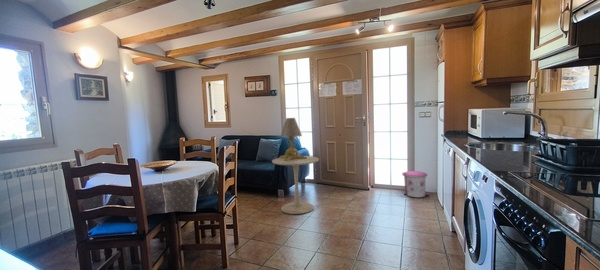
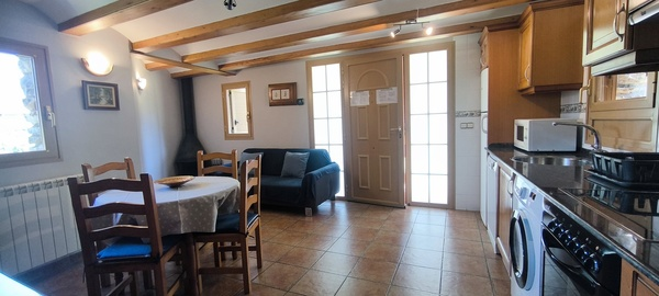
- trash can [401,170,430,198]
- lamp [278,117,307,161]
- side table [271,155,320,215]
